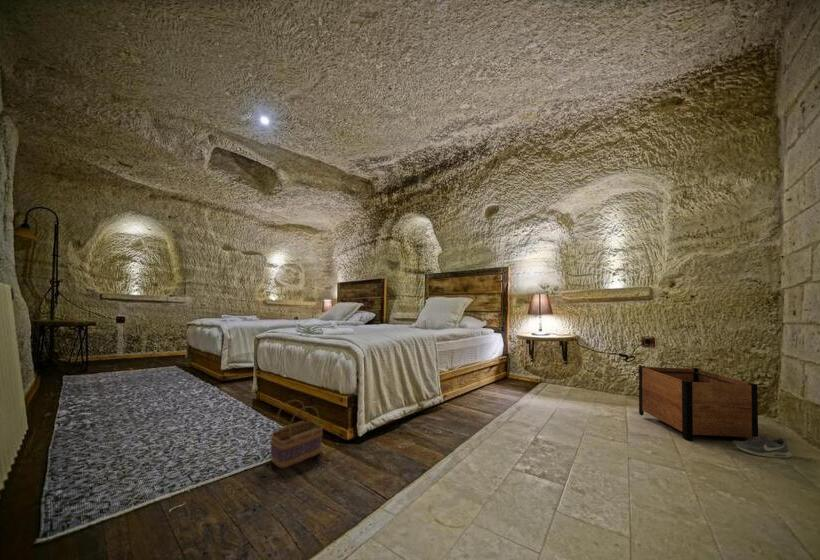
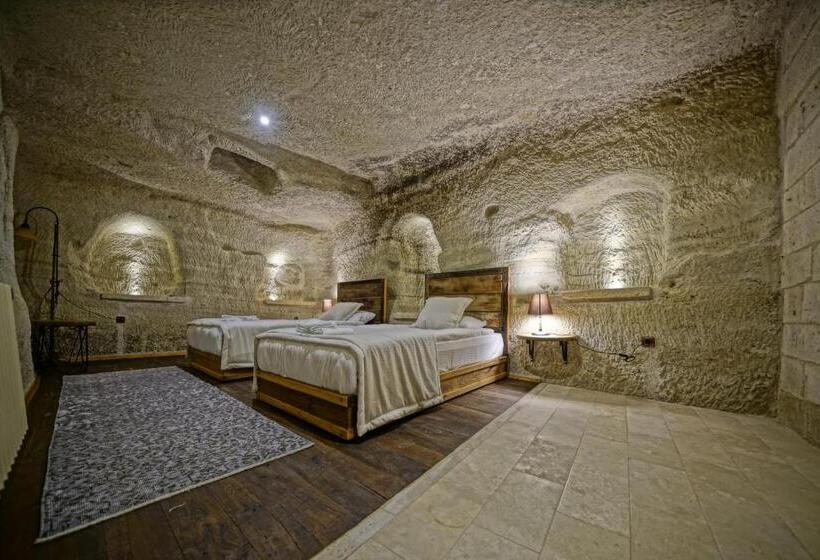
- planter [638,365,759,442]
- shoe [731,434,793,459]
- basket [269,399,324,469]
